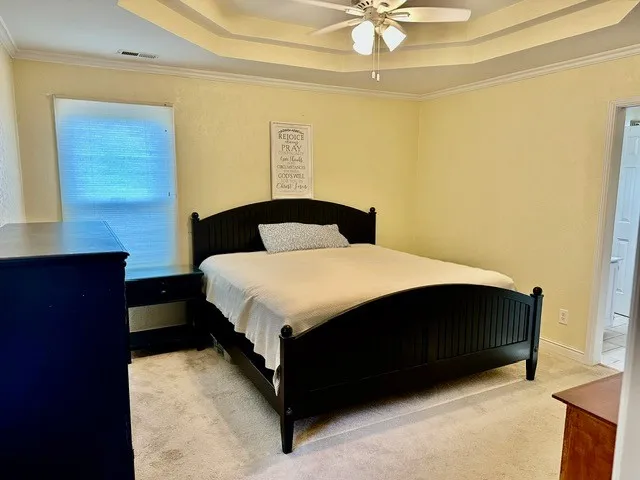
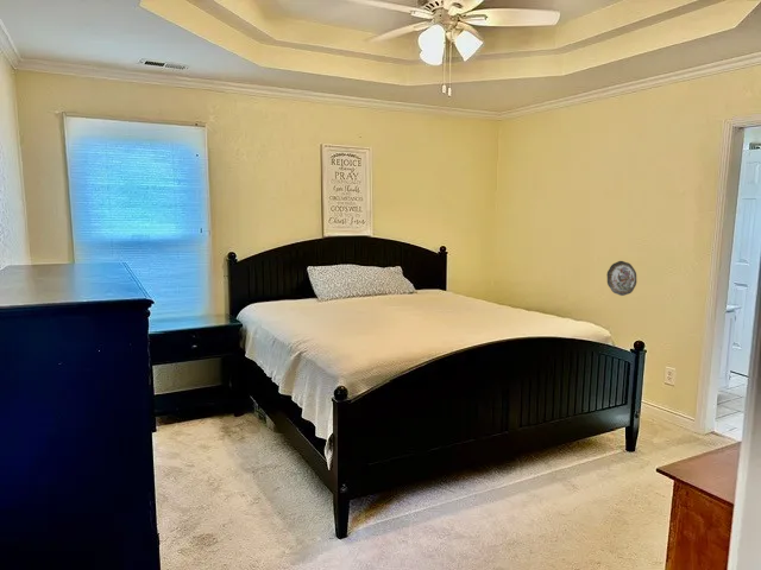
+ decorative plate [605,260,637,297]
